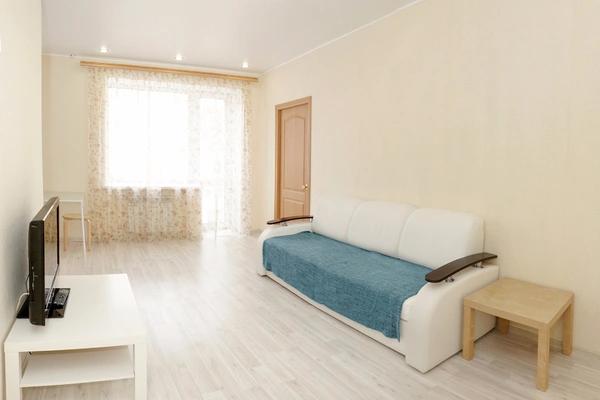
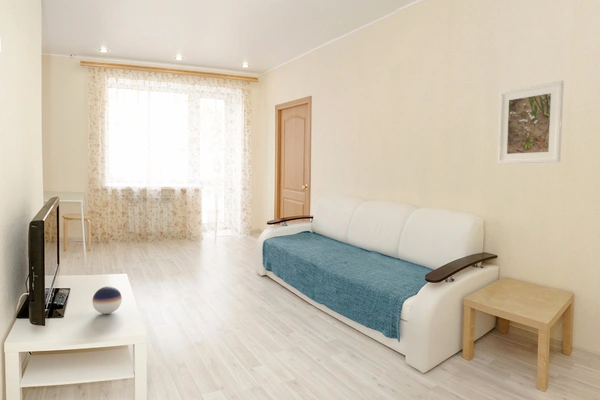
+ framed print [496,79,565,165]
+ speaker [91,286,123,315]
